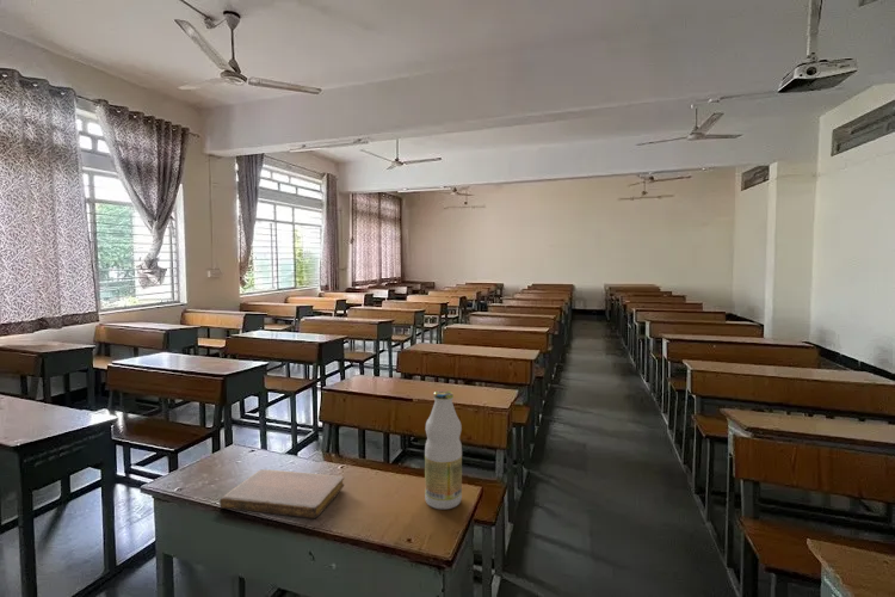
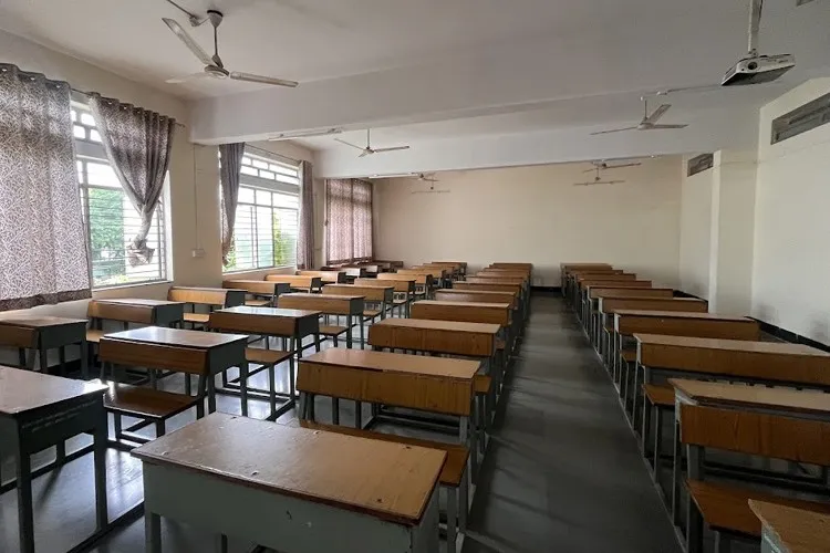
- bottle [424,389,463,510]
- notebook [218,468,345,519]
